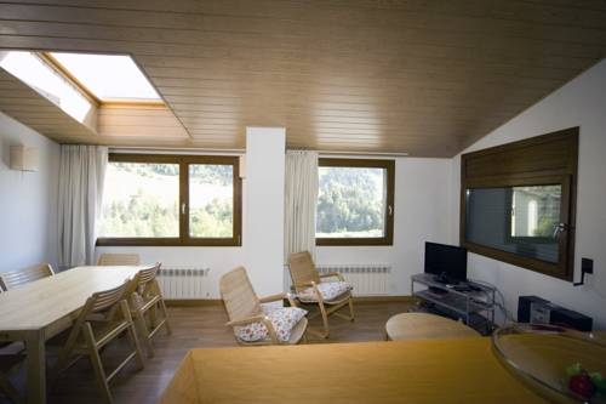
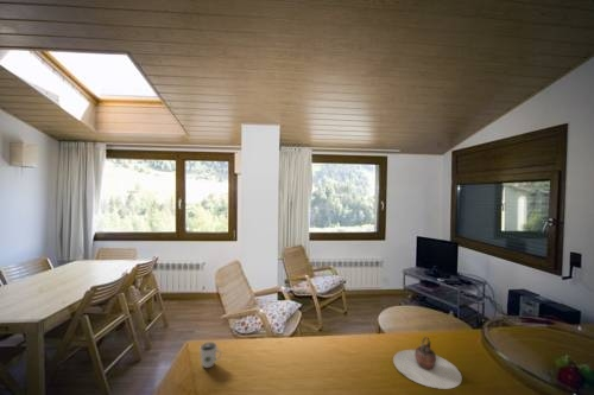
+ cup [198,340,222,369]
+ teapot [392,336,463,390]
